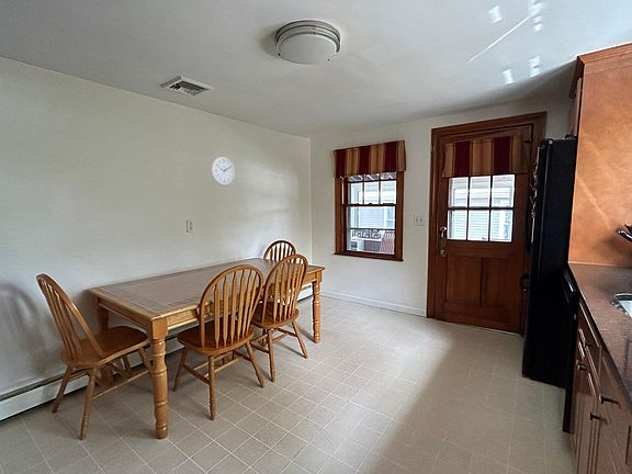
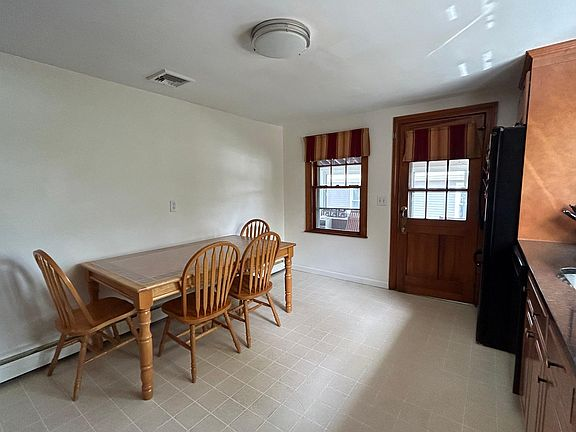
- wall clock [211,156,236,187]
